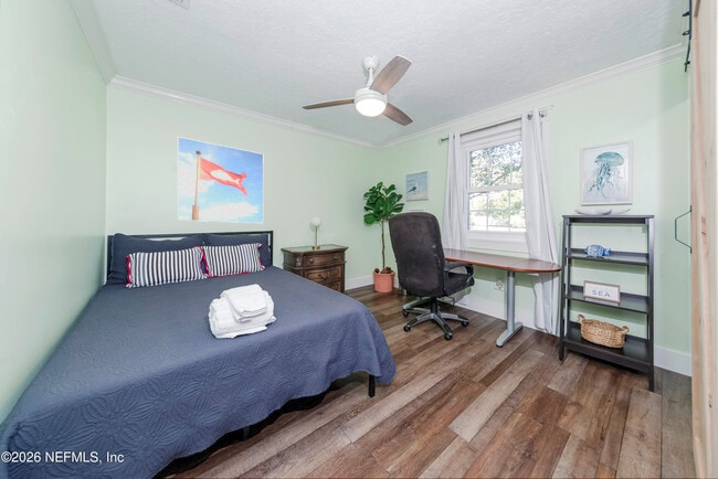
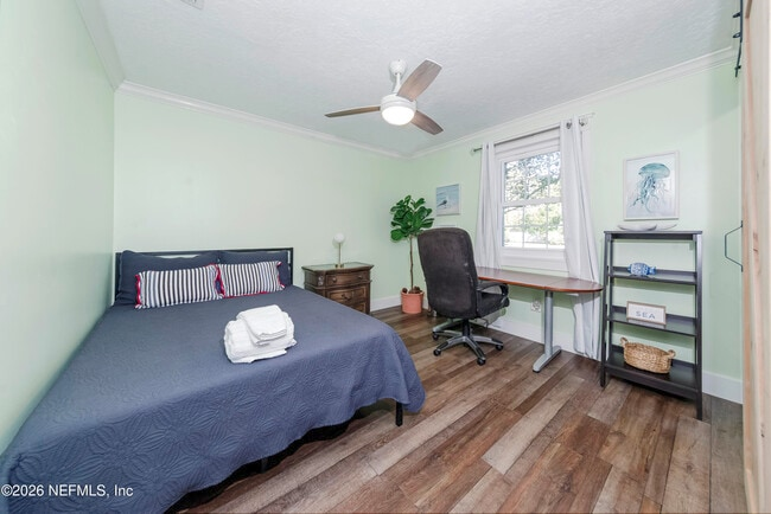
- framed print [177,136,265,224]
